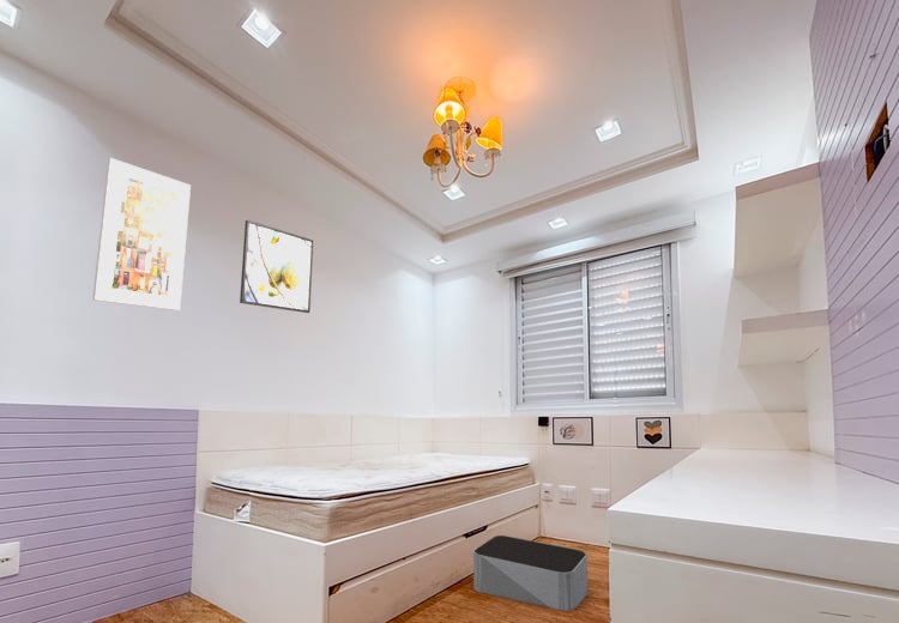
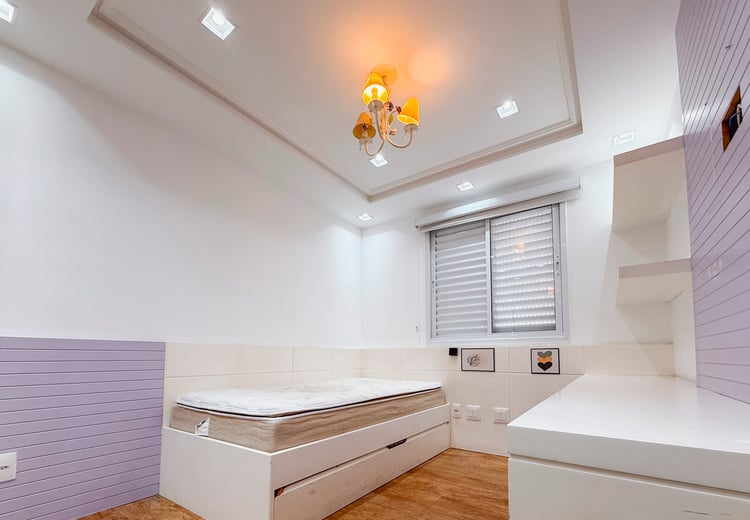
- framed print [91,157,192,312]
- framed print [239,219,314,314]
- storage bin [472,534,589,611]
